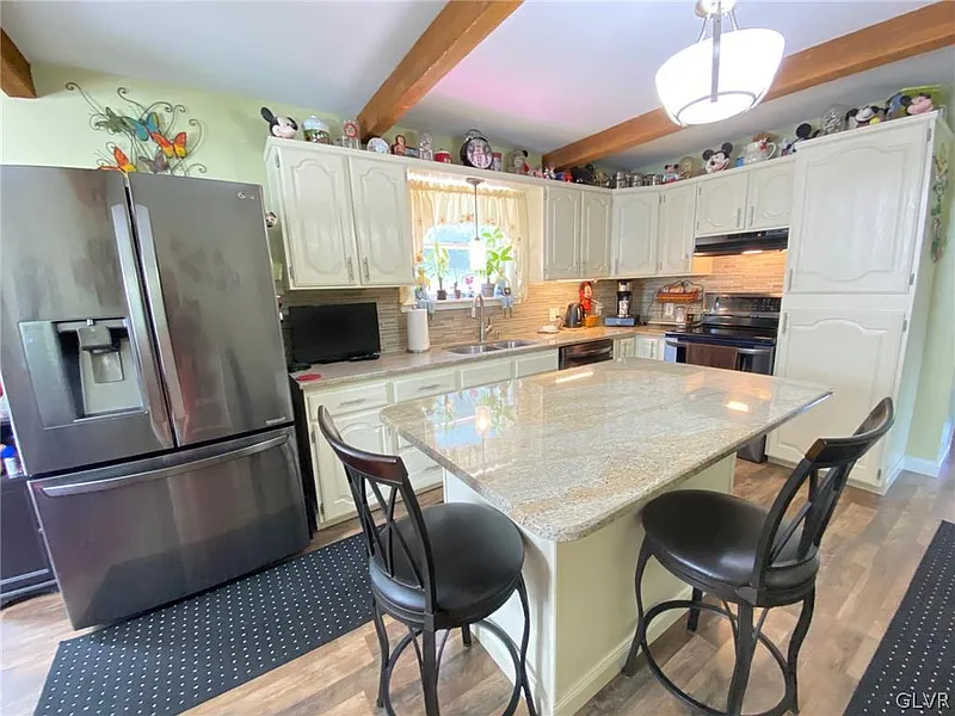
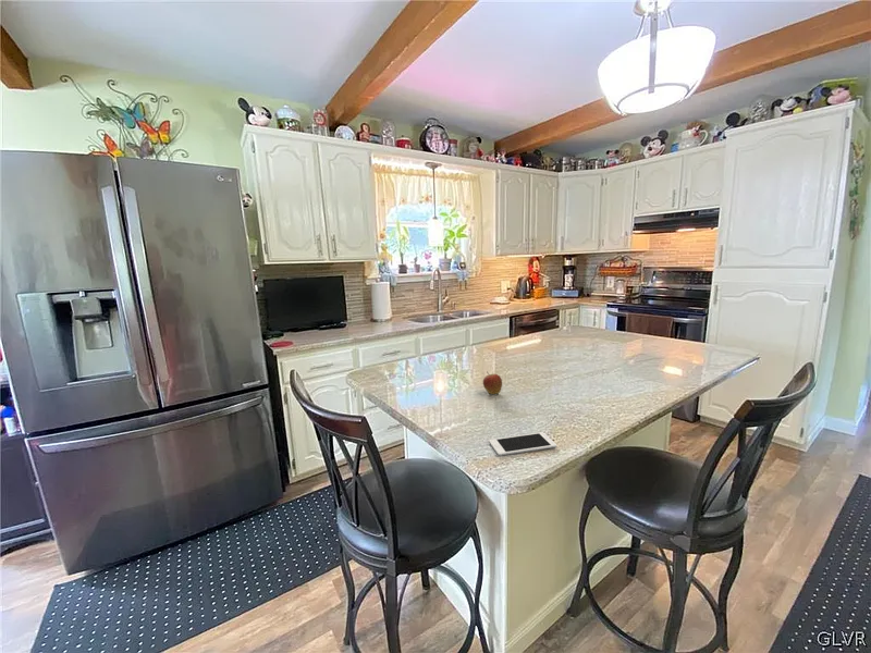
+ fruit [482,370,503,395]
+ cell phone [488,431,557,457]
